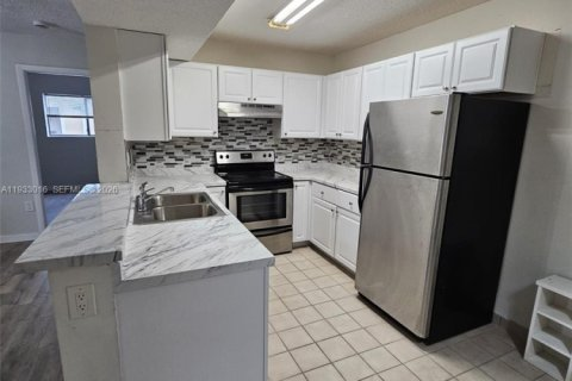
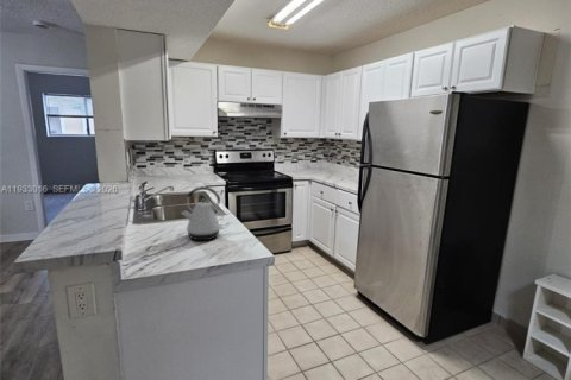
+ kettle [180,185,224,241]
